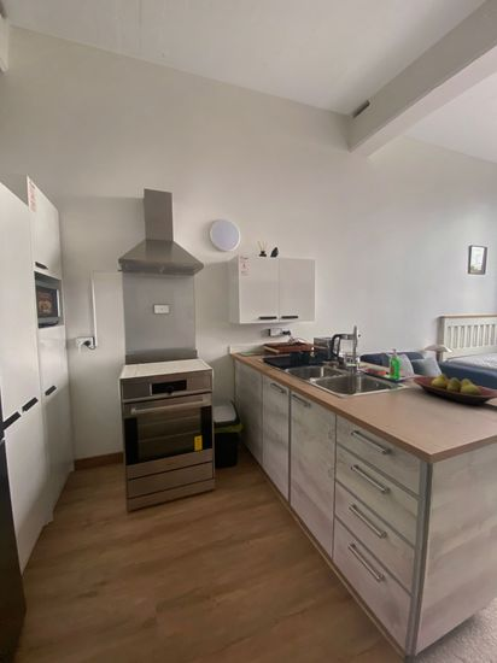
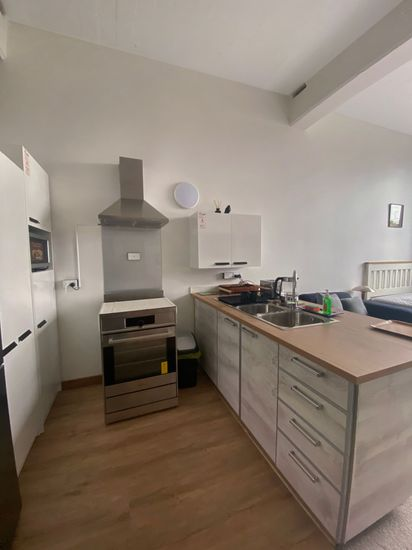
- fruit bowl [411,372,497,406]
